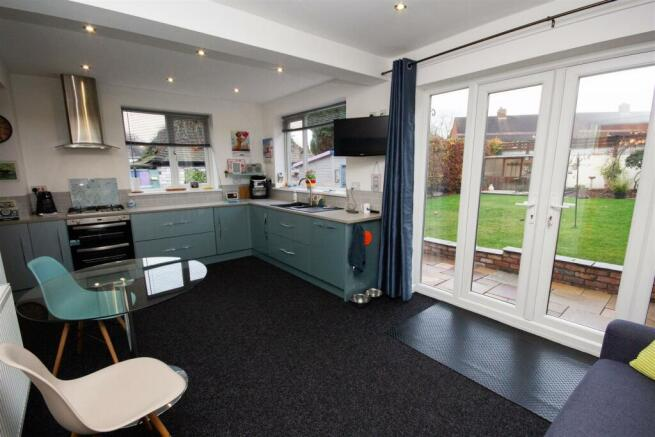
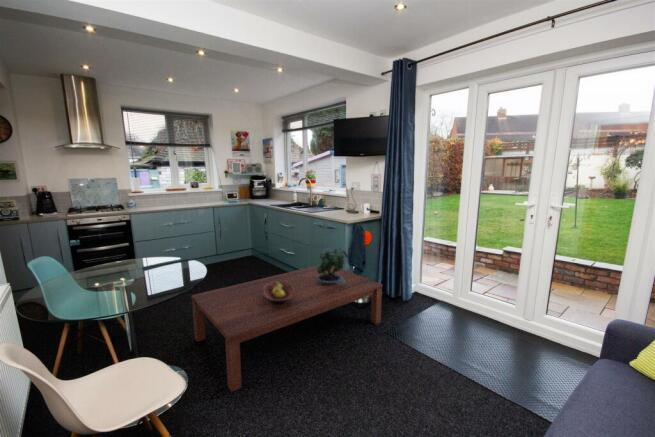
+ fruit bowl [263,281,294,304]
+ potted plant [317,243,349,286]
+ coffee table [191,264,383,393]
